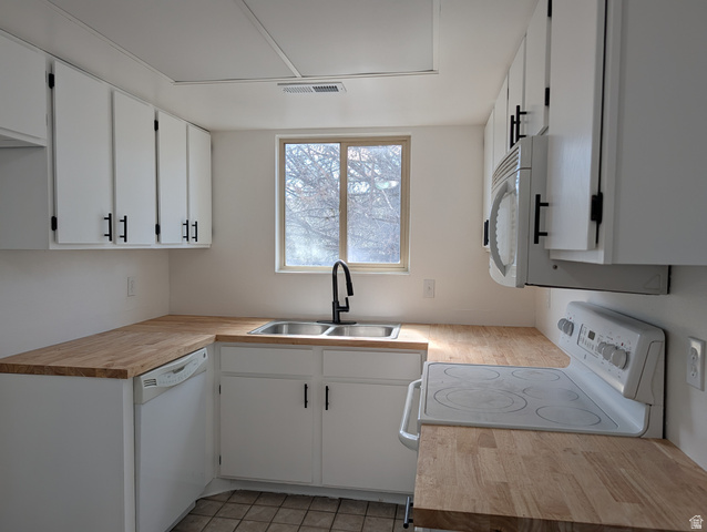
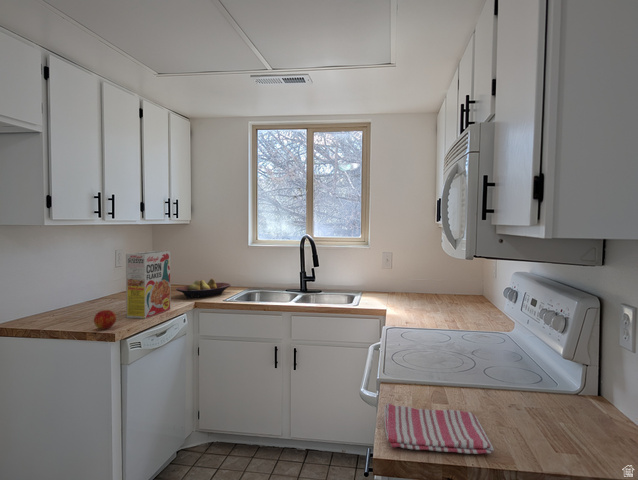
+ fruit bowl [175,278,232,299]
+ apple [93,309,117,330]
+ cereal box [125,250,172,320]
+ dish towel [383,402,495,455]
